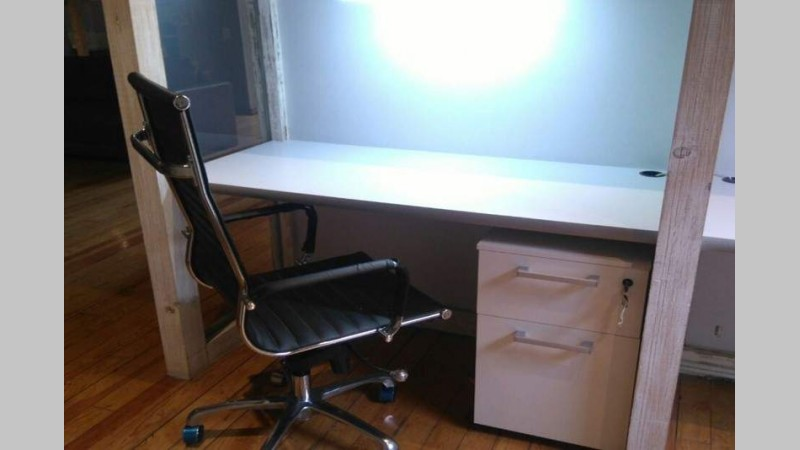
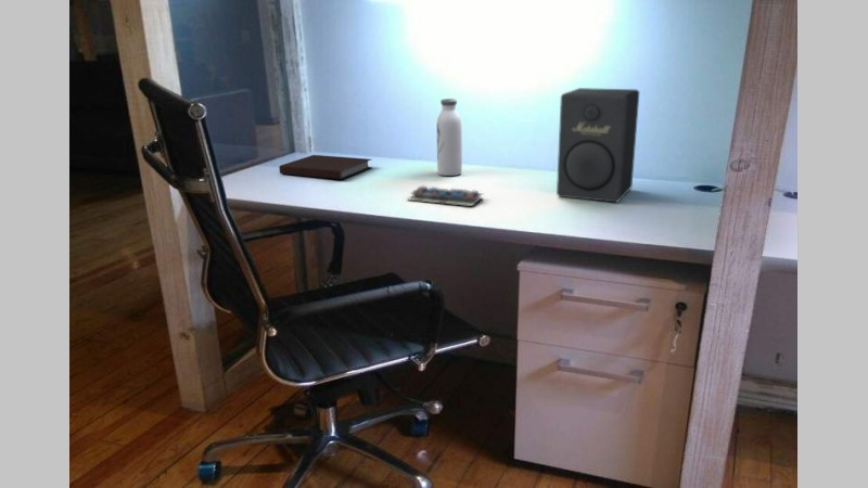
+ speaker [556,87,640,204]
+ notebook [278,154,373,180]
+ water bottle [436,98,463,177]
+ keyboard [406,185,484,207]
